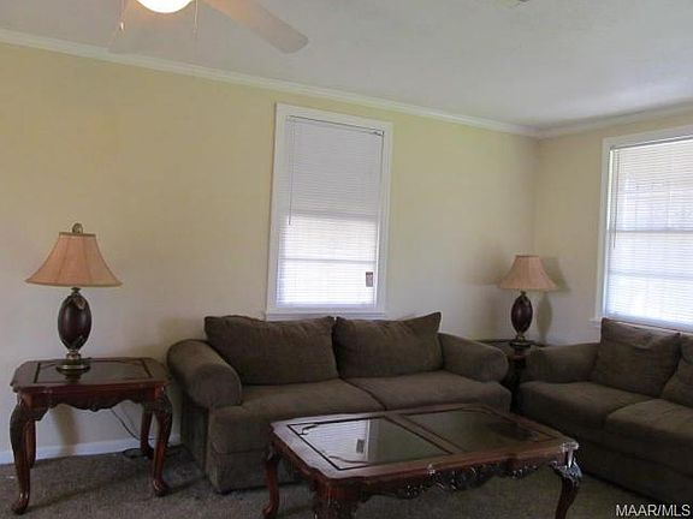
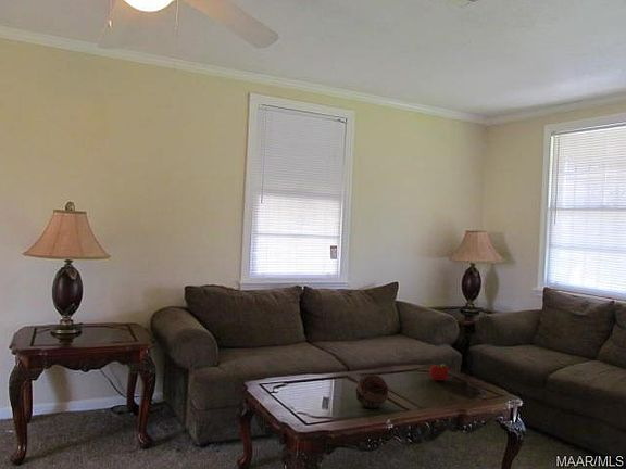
+ fruit [429,363,450,382]
+ decorative ball [354,373,389,409]
